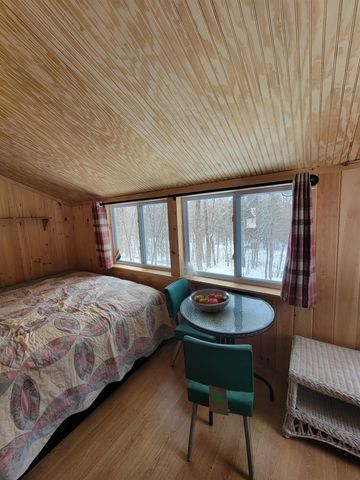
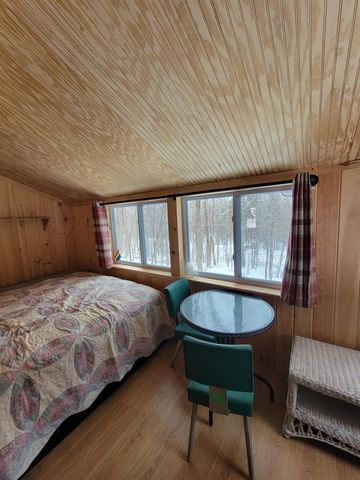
- fruit bowl [189,288,232,313]
